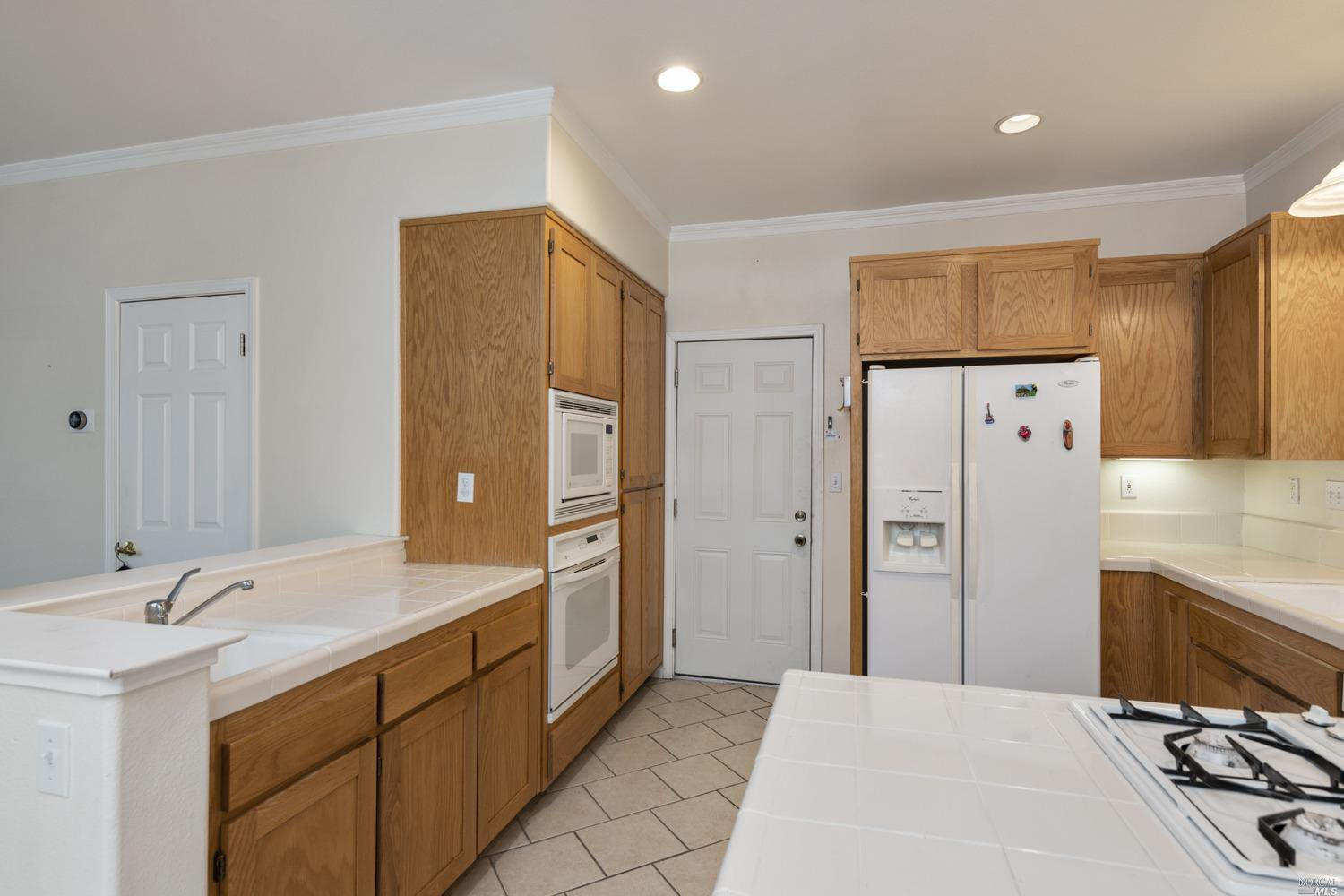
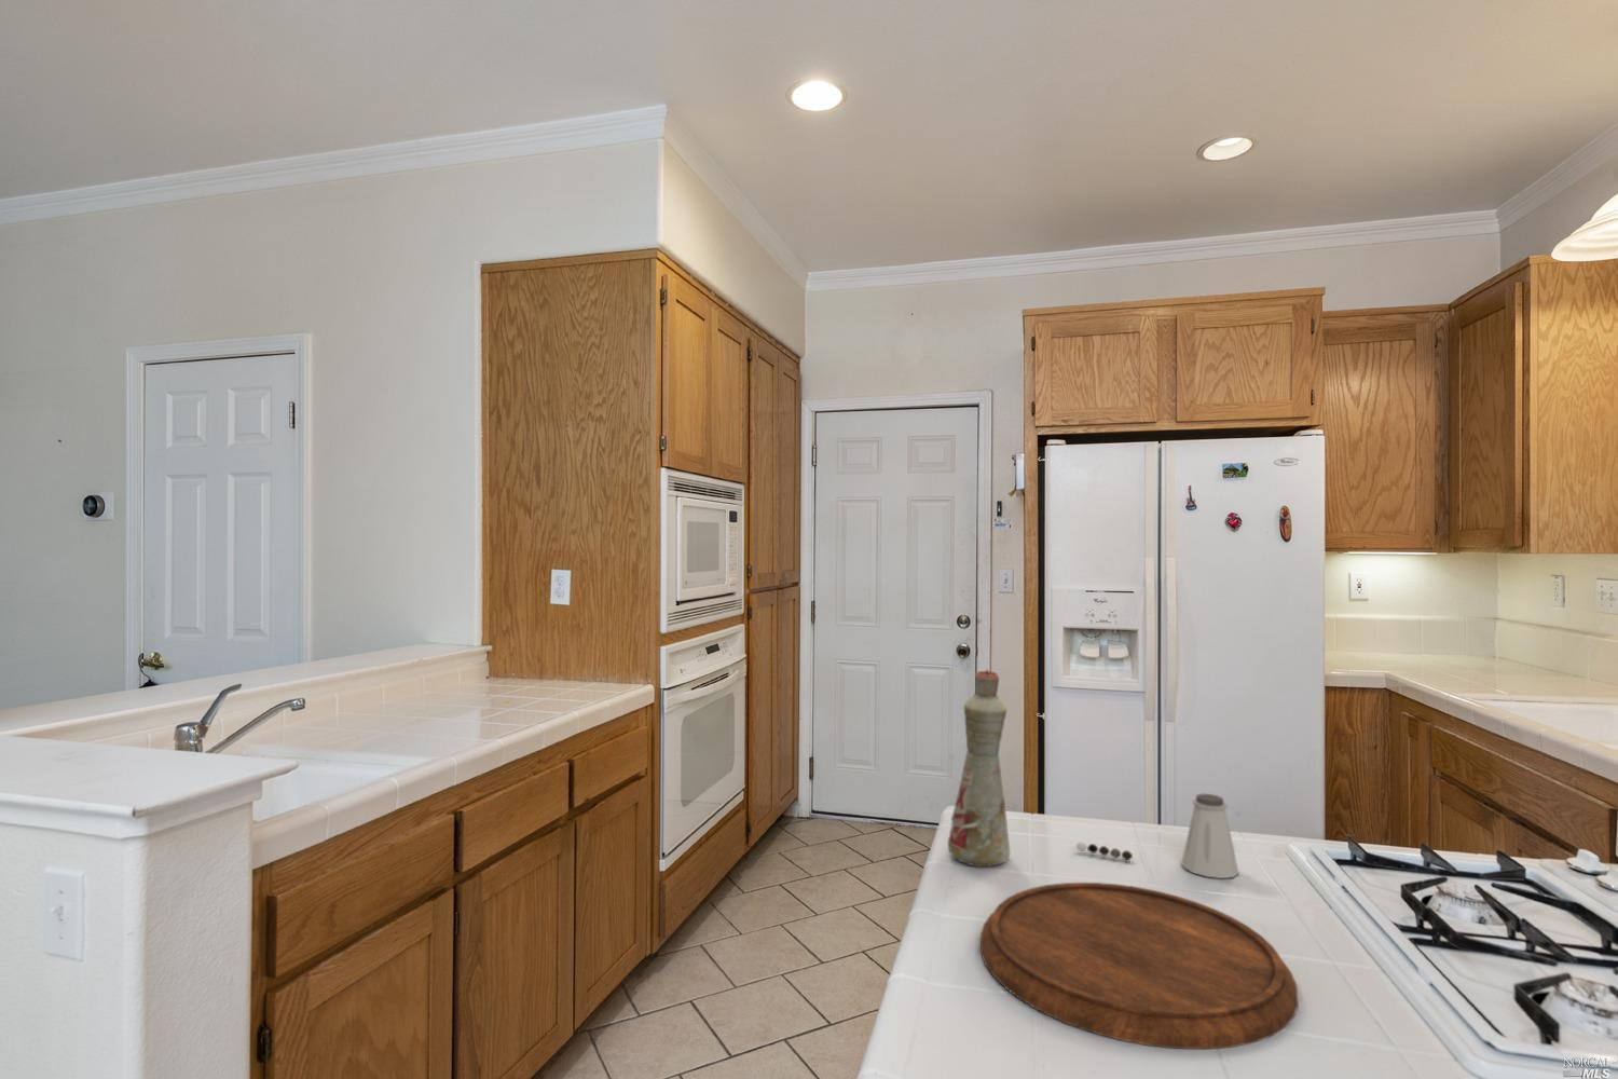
+ cutting board [980,882,1299,1050]
+ pepper shaker [1075,841,1134,861]
+ saltshaker [1180,794,1240,879]
+ bottle [947,668,1011,868]
